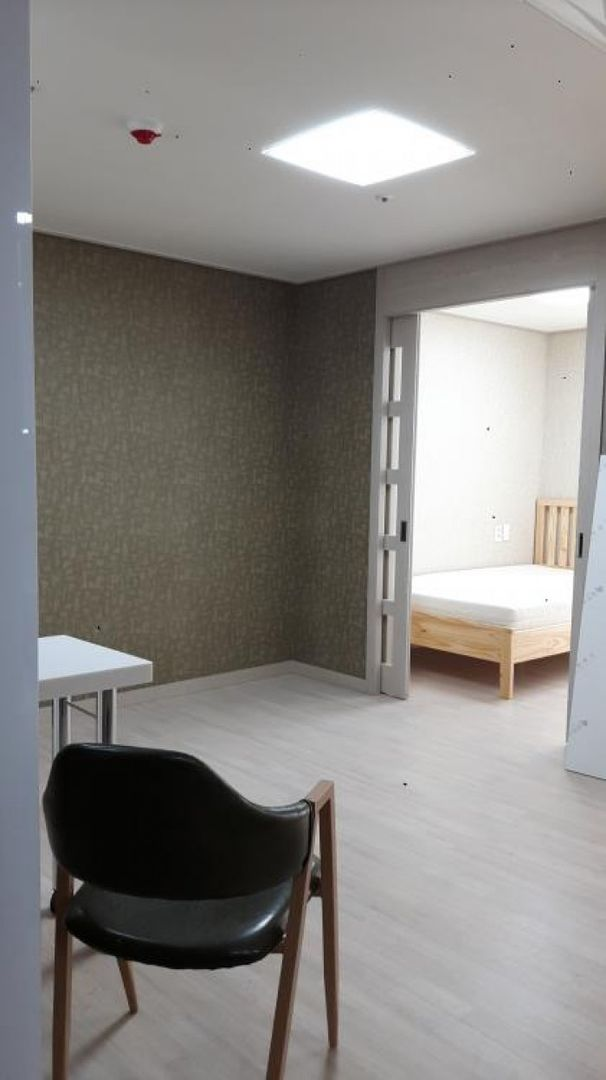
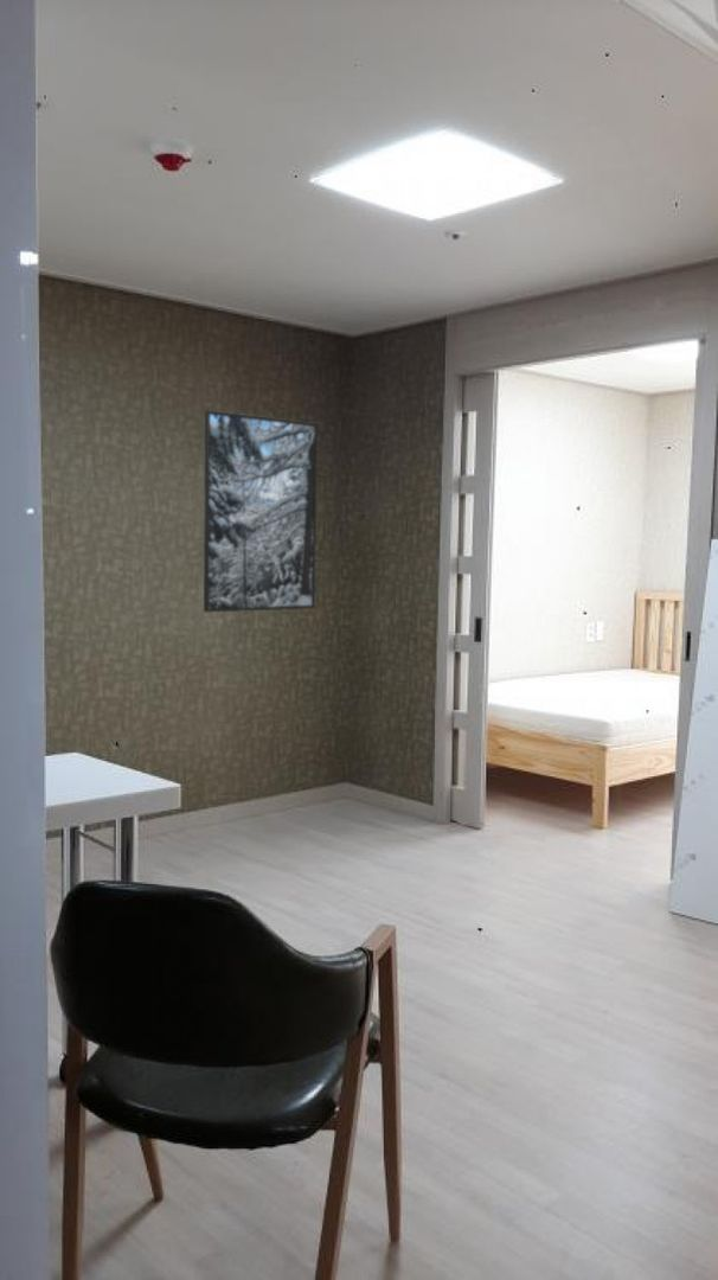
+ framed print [203,409,319,613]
